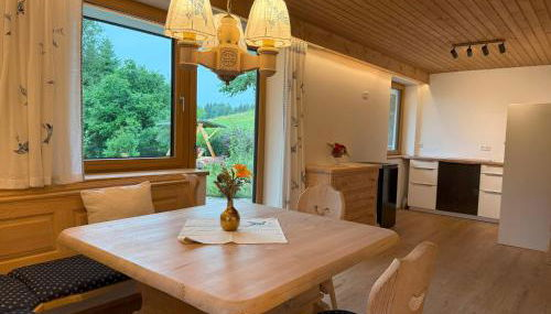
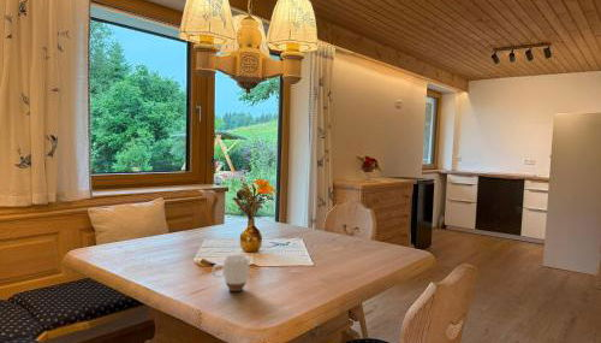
+ mug [210,254,250,292]
